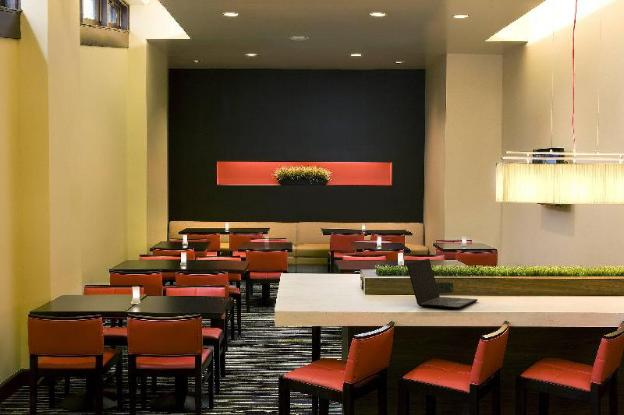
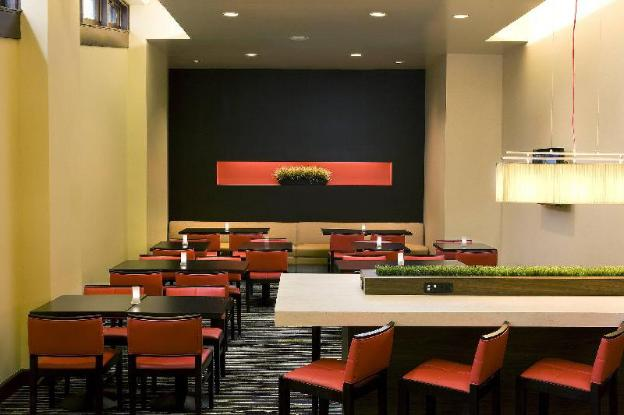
- laptop [406,258,479,310]
